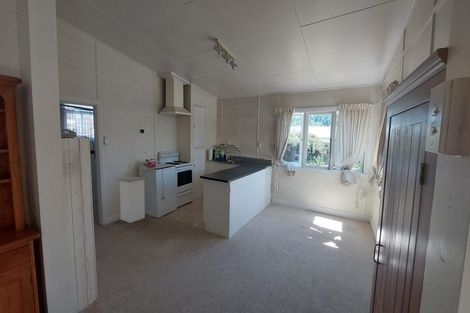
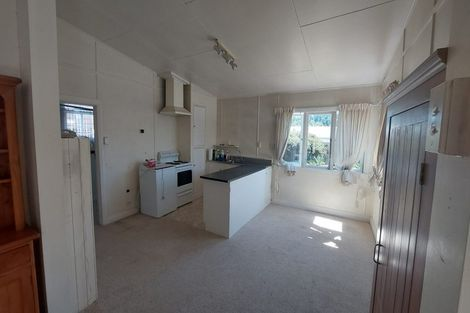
- trash can [117,175,147,224]
